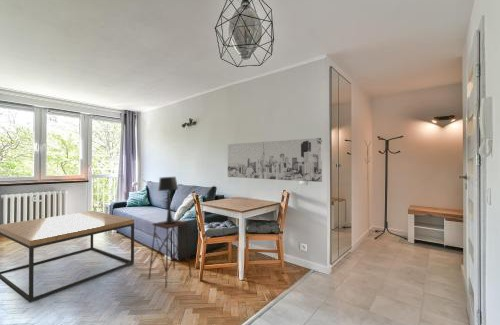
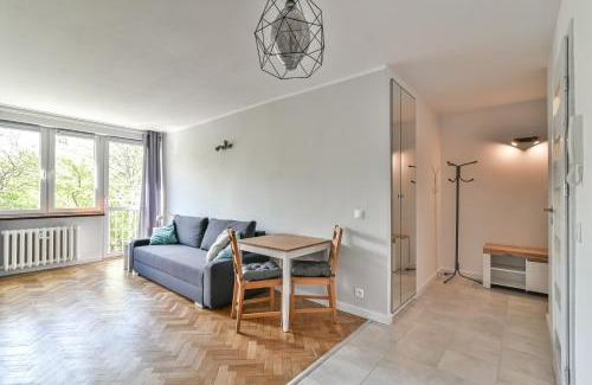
- coffee table [0,210,135,303]
- table lamp [157,176,179,223]
- wall art [227,137,323,183]
- side table [148,219,192,288]
